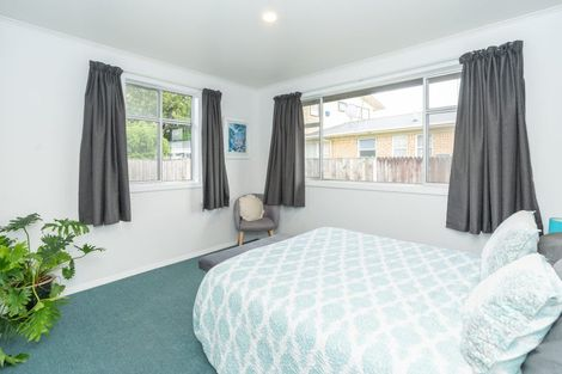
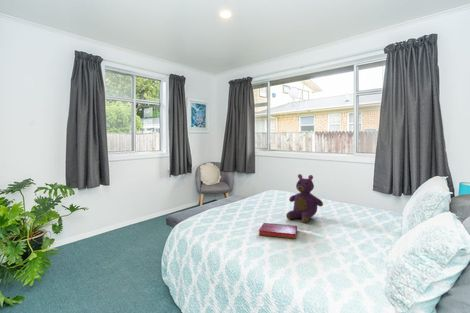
+ teddy bear [285,173,324,224]
+ hardback book [258,222,298,239]
